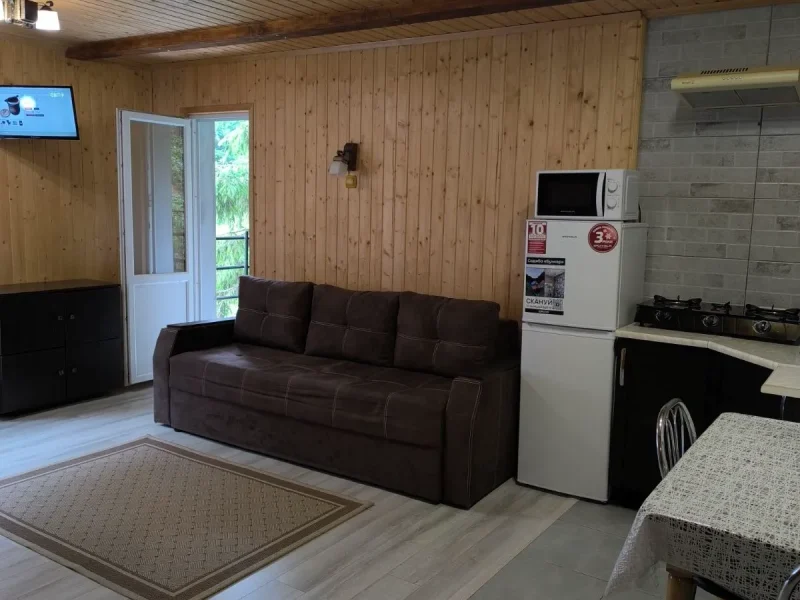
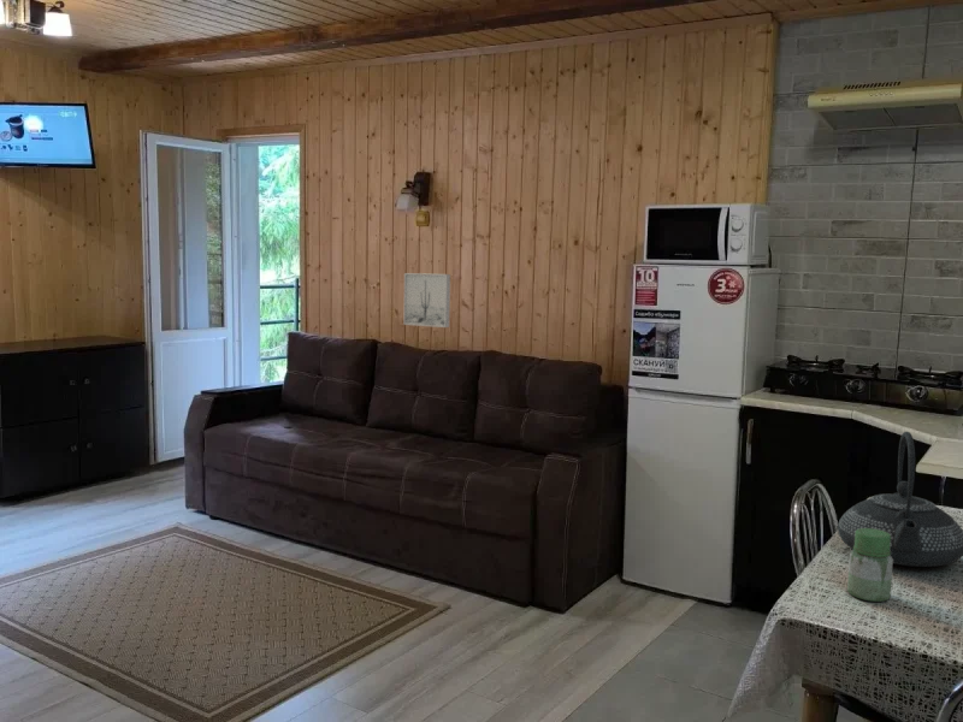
+ jar [846,528,894,603]
+ teapot [837,431,963,568]
+ wall art [402,272,451,329]
